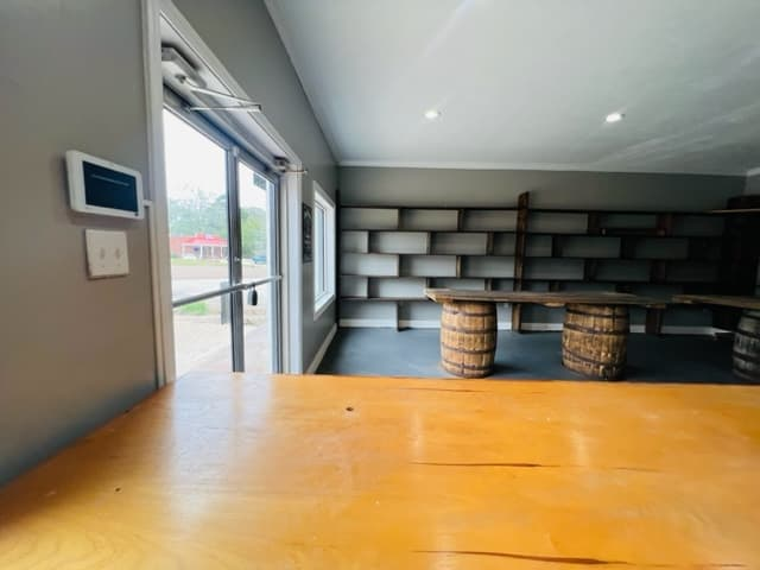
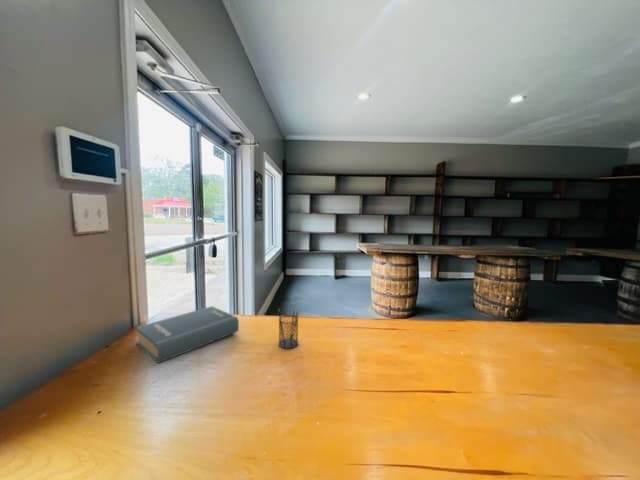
+ hardback book [135,305,240,364]
+ pencil holder [277,307,300,350]
